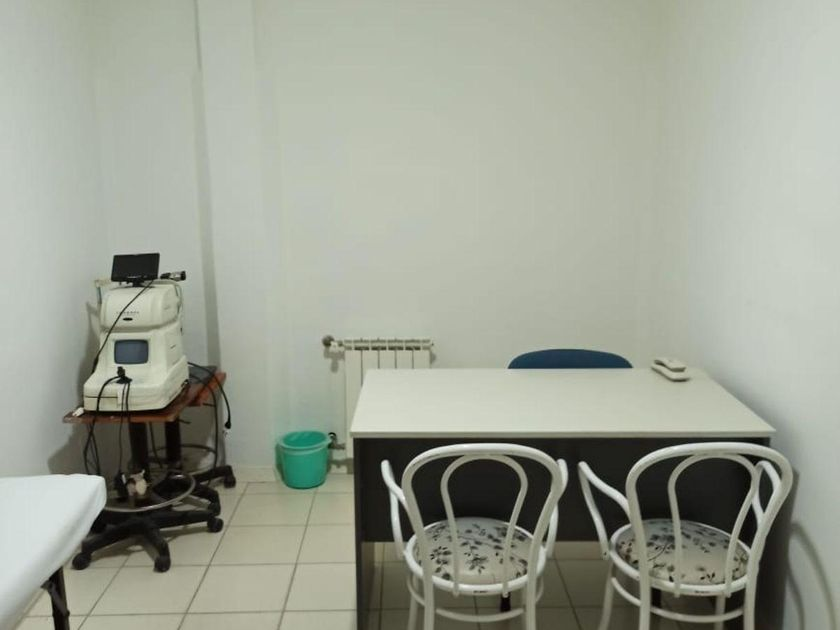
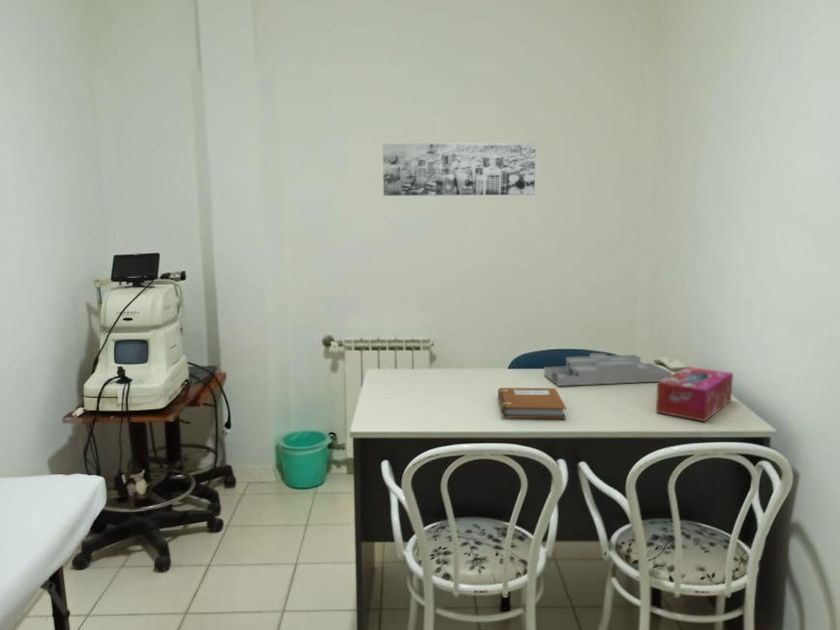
+ desk organizer [543,352,673,387]
+ wall art [382,142,537,197]
+ tissue box [655,365,734,422]
+ notebook [497,387,567,419]
